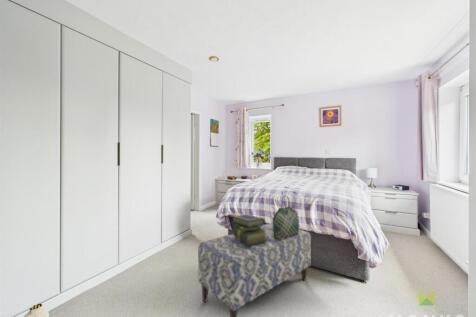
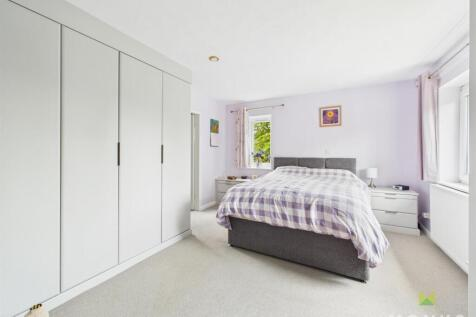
- stack of books [231,213,267,246]
- tote bag [271,194,300,240]
- bench [197,221,312,317]
